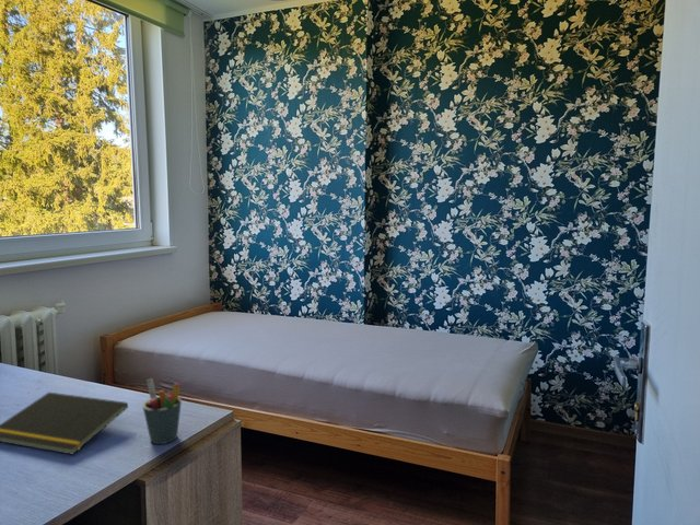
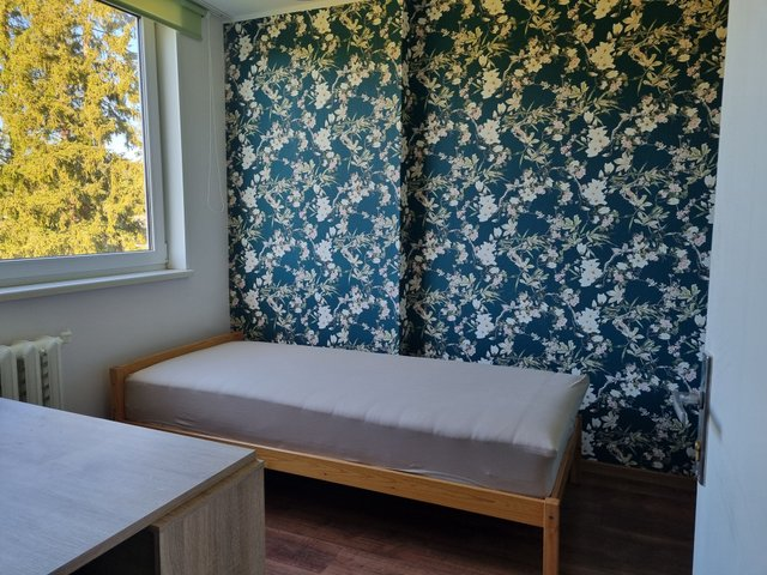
- pen holder [141,377,183,445]
- notepad [0,392,129,456]
